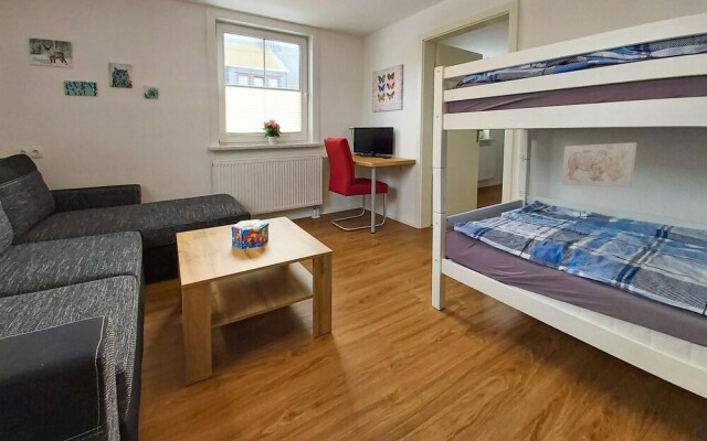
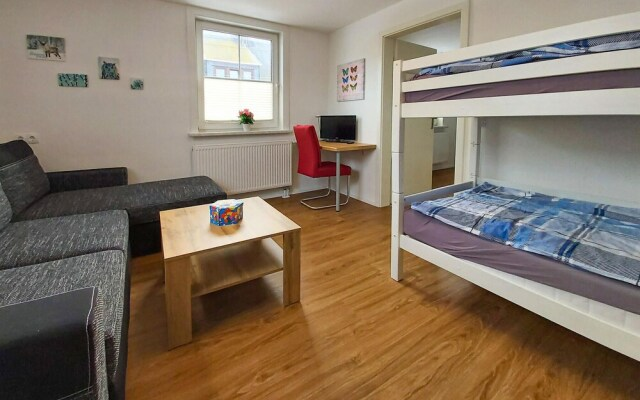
- wall art [560,141,637,189]
